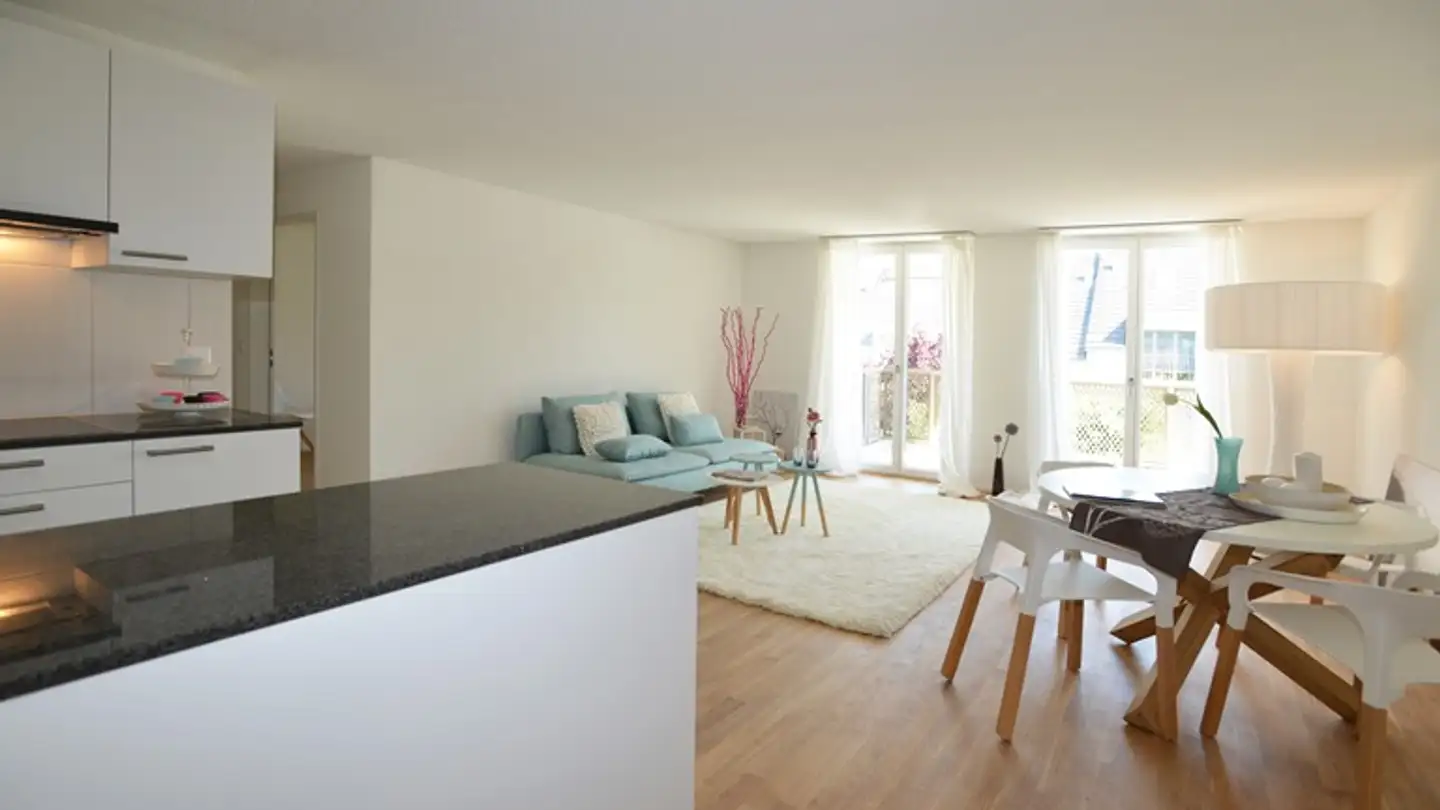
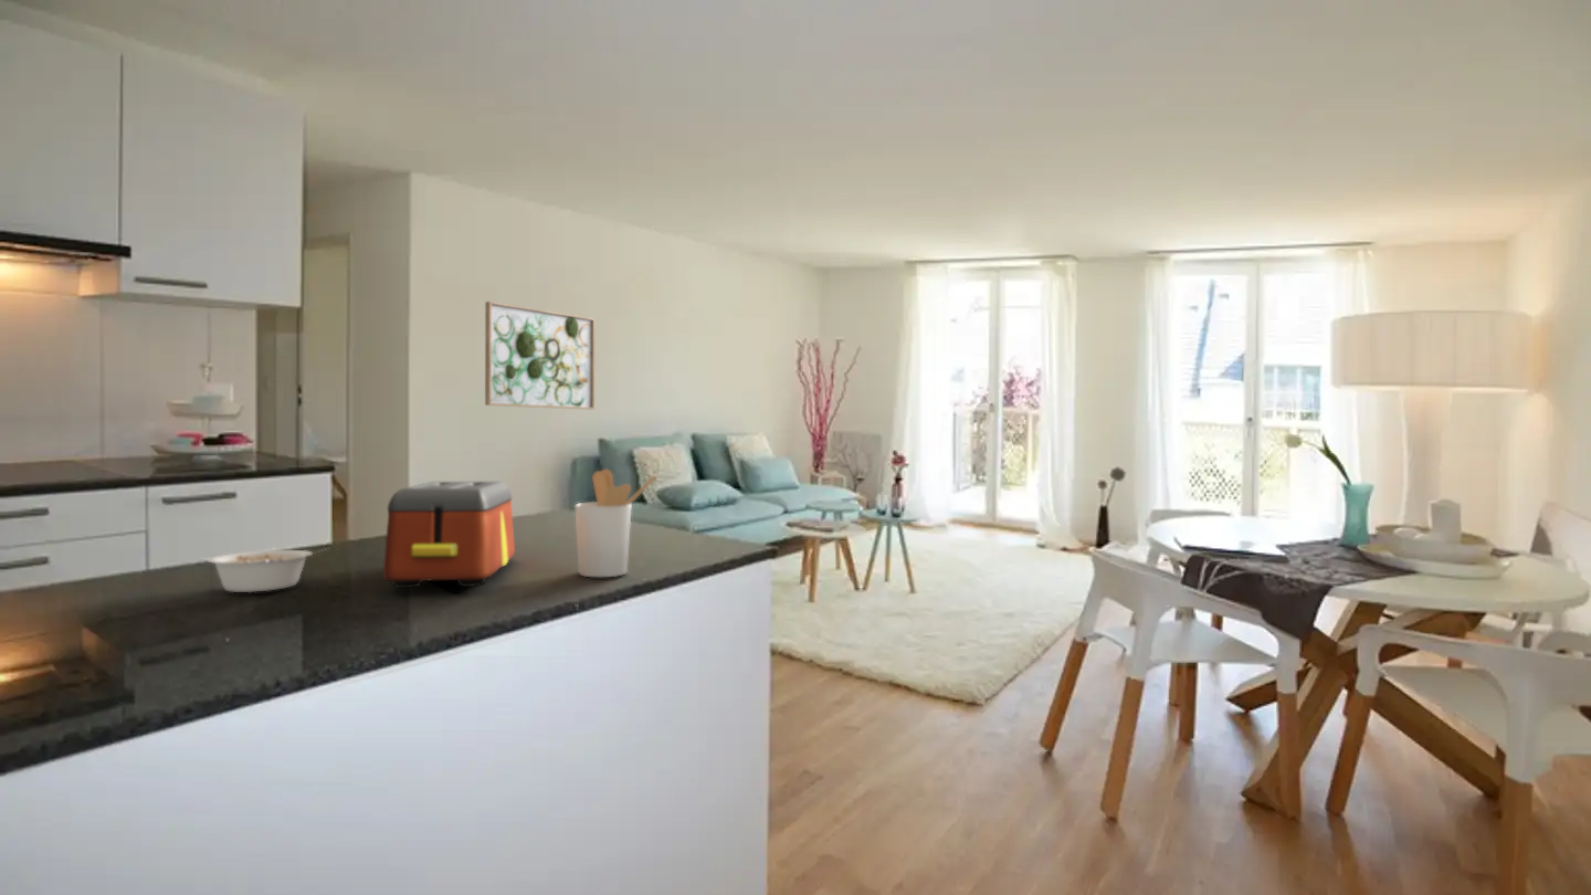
+ wall art [484,301,596,410]
+ utensil holder [573,467,658,578]
+ toaster [382,481,516,589]
+ legume [207,547,329,593]
